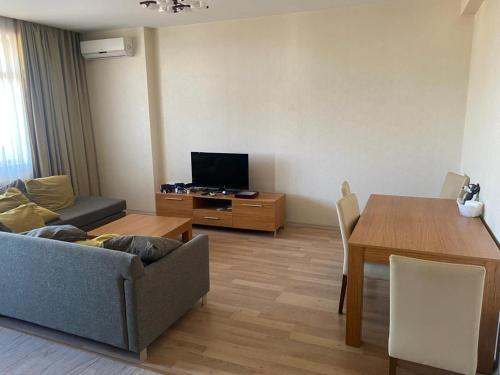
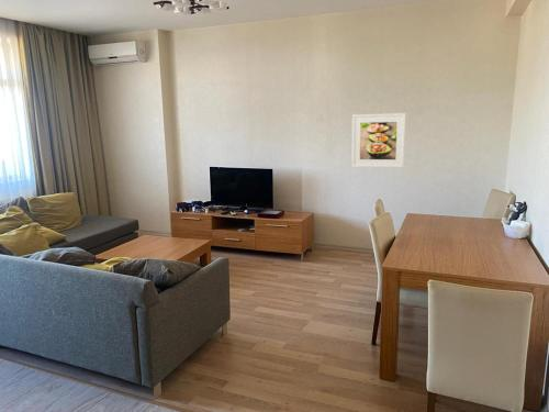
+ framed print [350,112,407,169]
